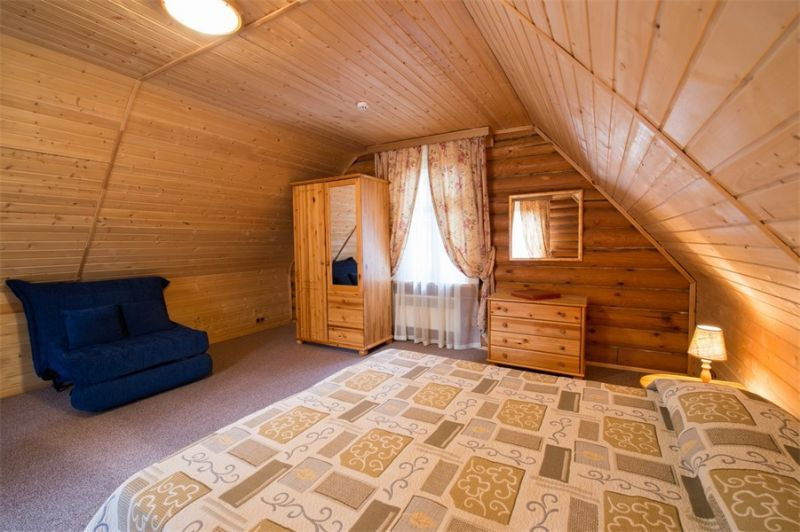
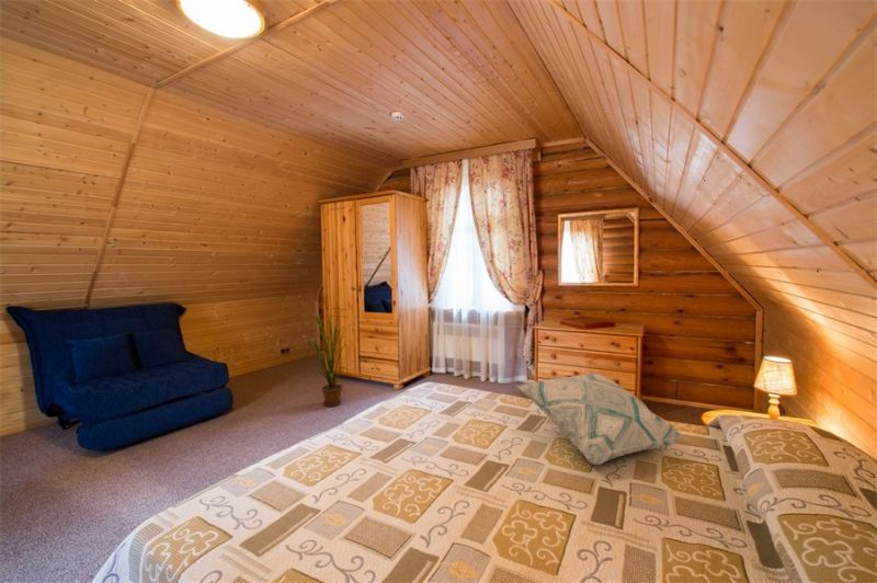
+ house plant [303,309,354,408]
+ decorative pillow [515,373,683,466]
